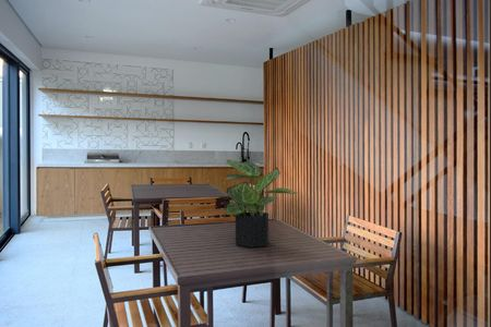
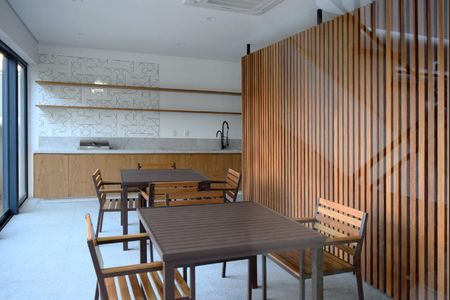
- potted plant [224,159,302,249]
